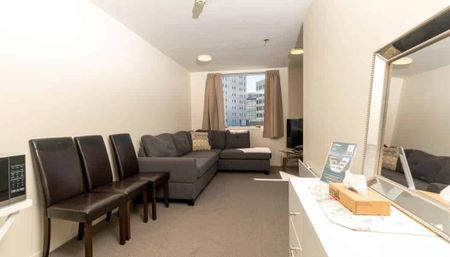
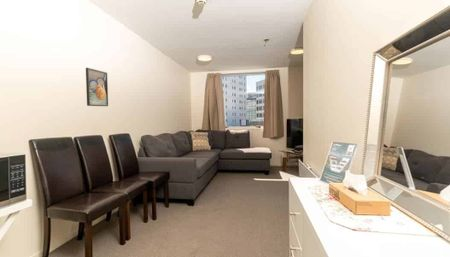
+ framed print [85,67,109,107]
